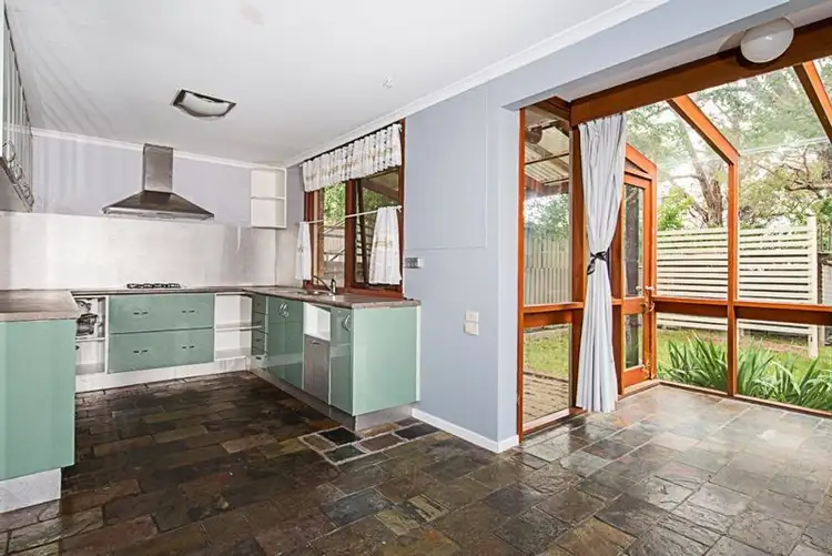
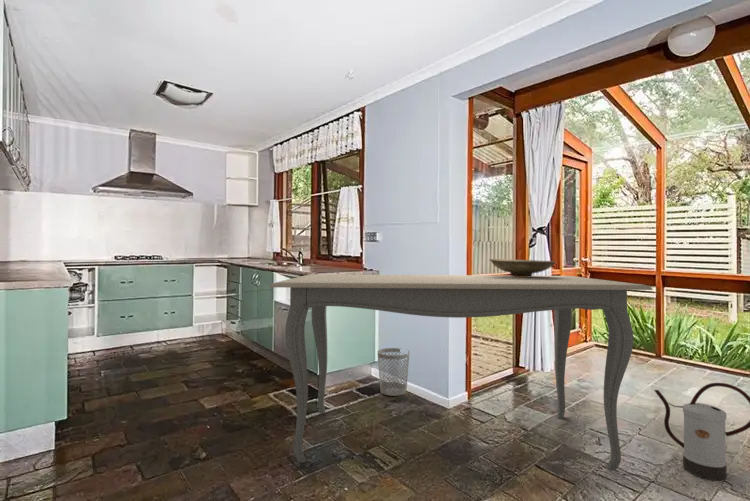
+ decorative bowl [488,258,556,277]
+ watering can [653,382,750,481]
+ dining table [269,273,654,471]
+ wastebasket [376,347,411,397]
